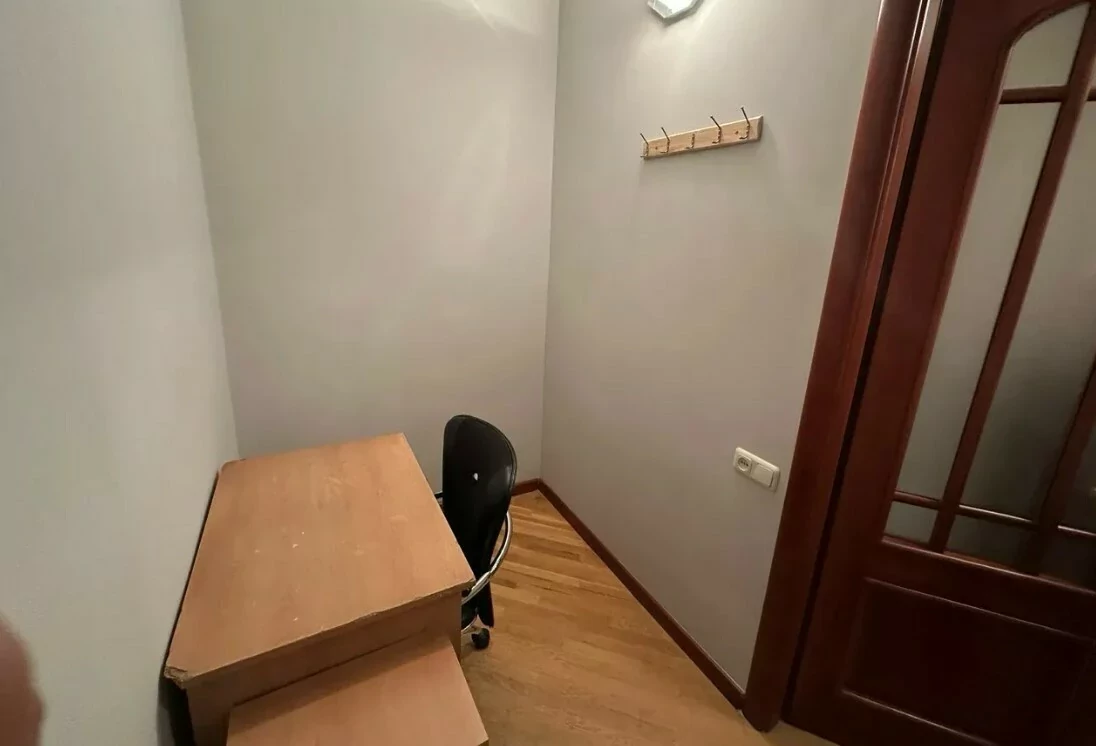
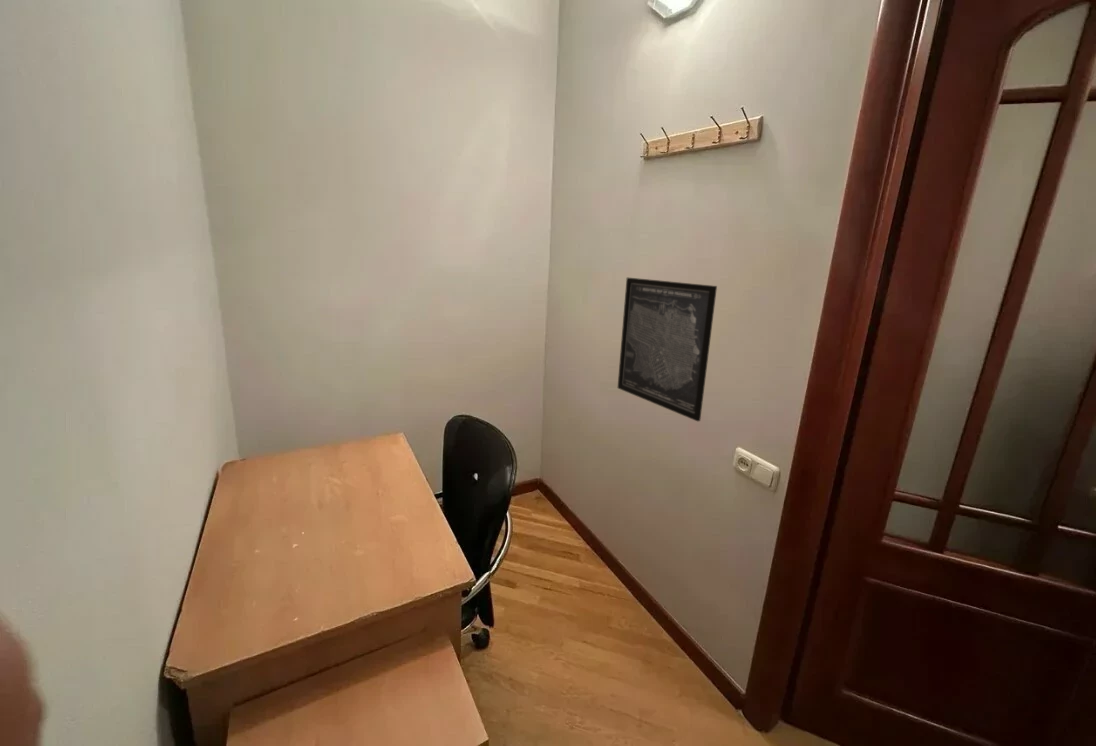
+ wall art [617,277,718,422]
